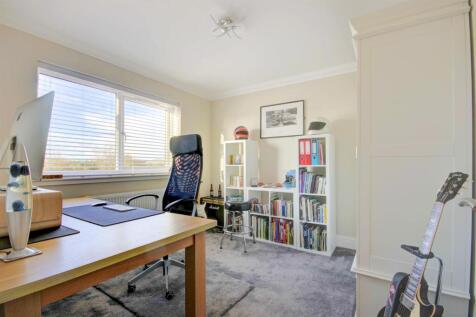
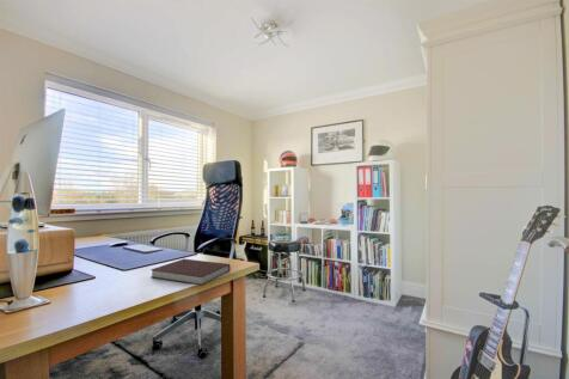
+ notebook [149,258,232,286]
